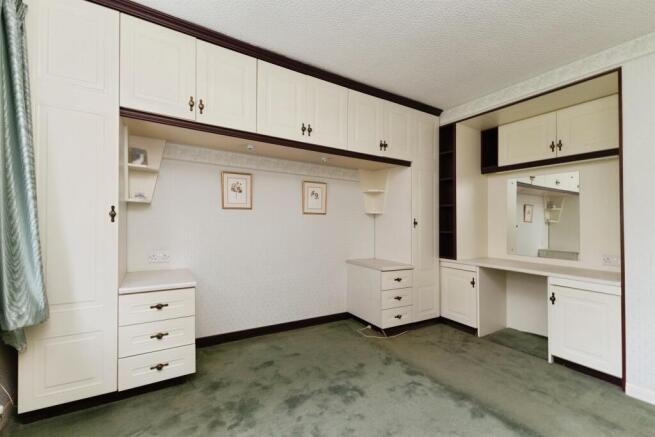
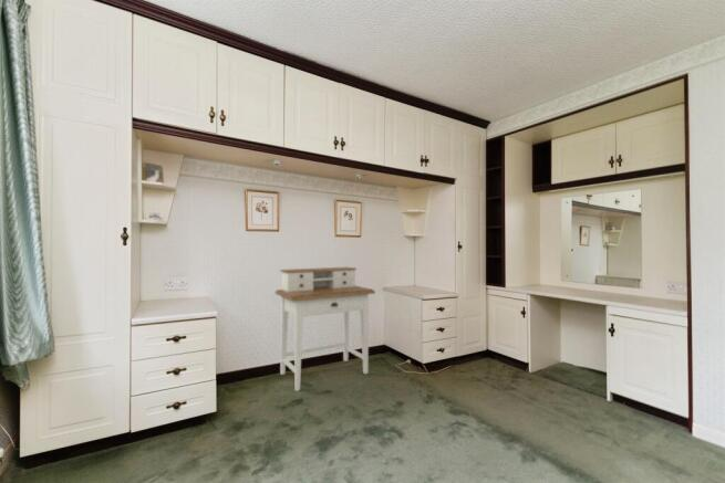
+ desk [275,266,376,392]
